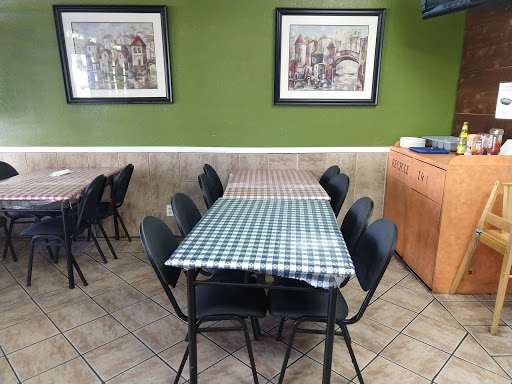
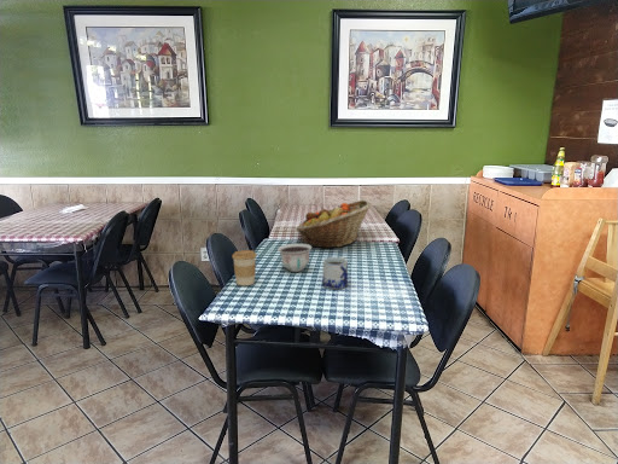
+ fruit basket [295,199,372,250]
+ bowl [276,243,313,273]
+ coffee cup [232,249,257,286]
+ mug [321,256,349,290]
